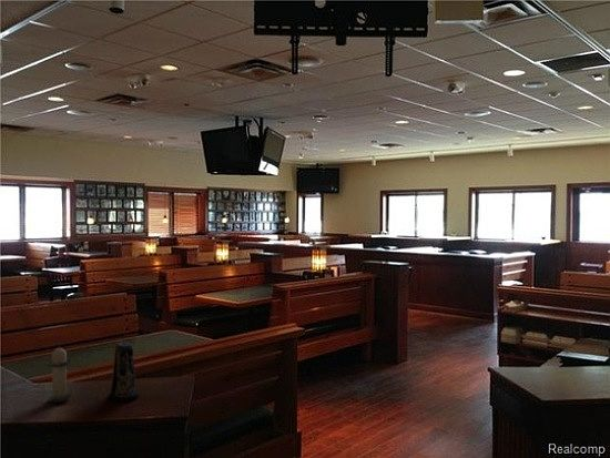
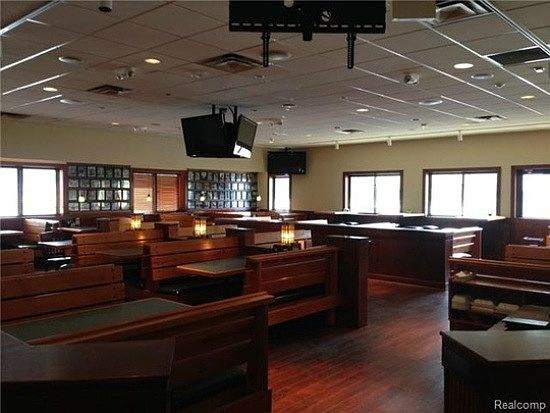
- candle [47,343,73,404]
- candle [108,340,140,403]
